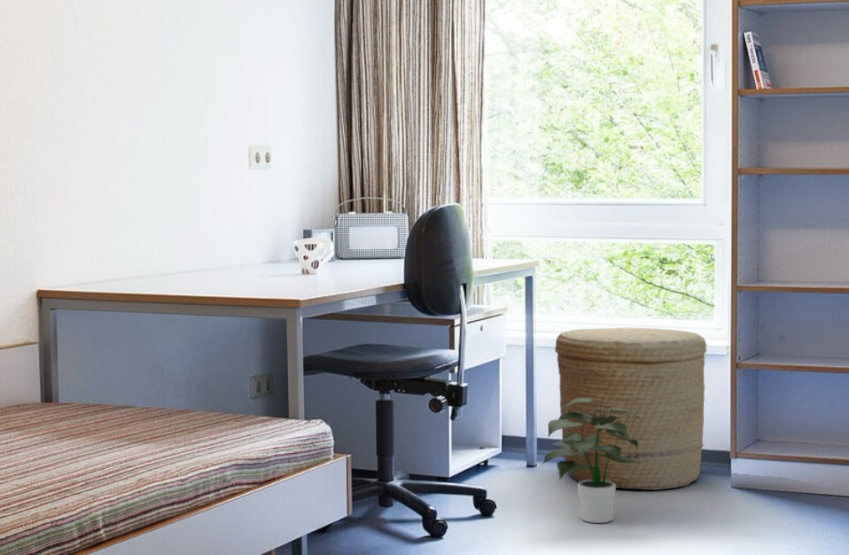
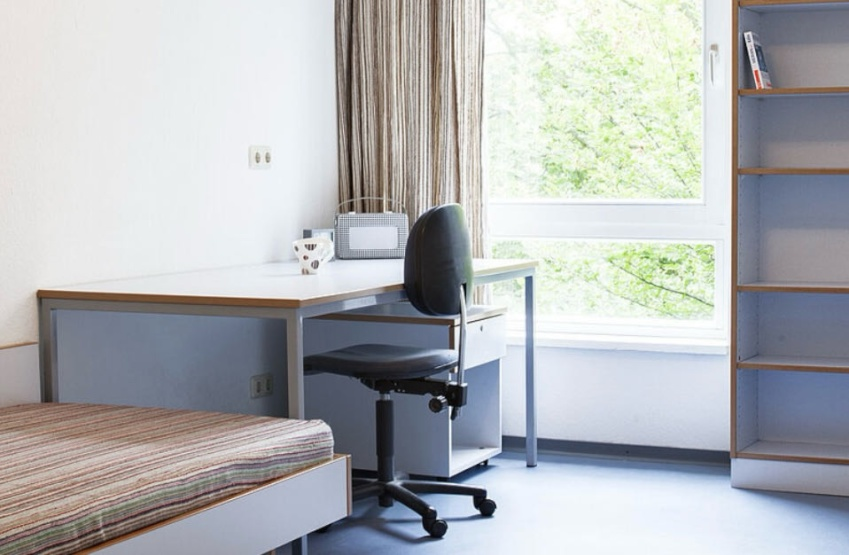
- basket [554,327,708,491]
- potted plant [541,397,642,524]
